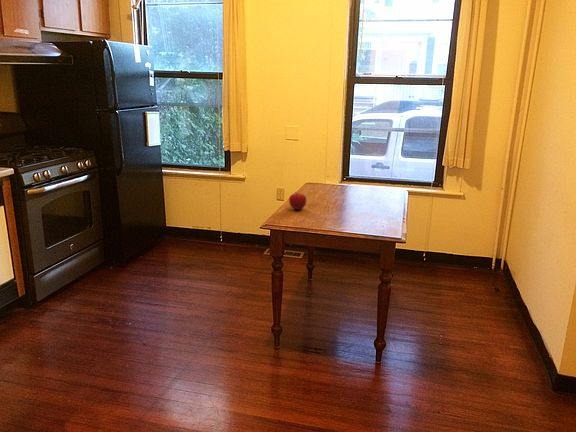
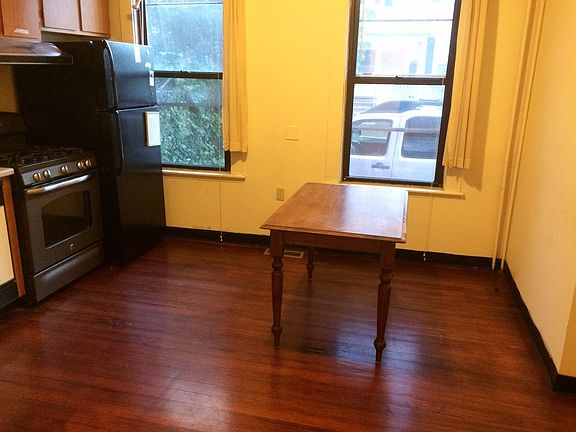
- fruit [288,191,307,211]
